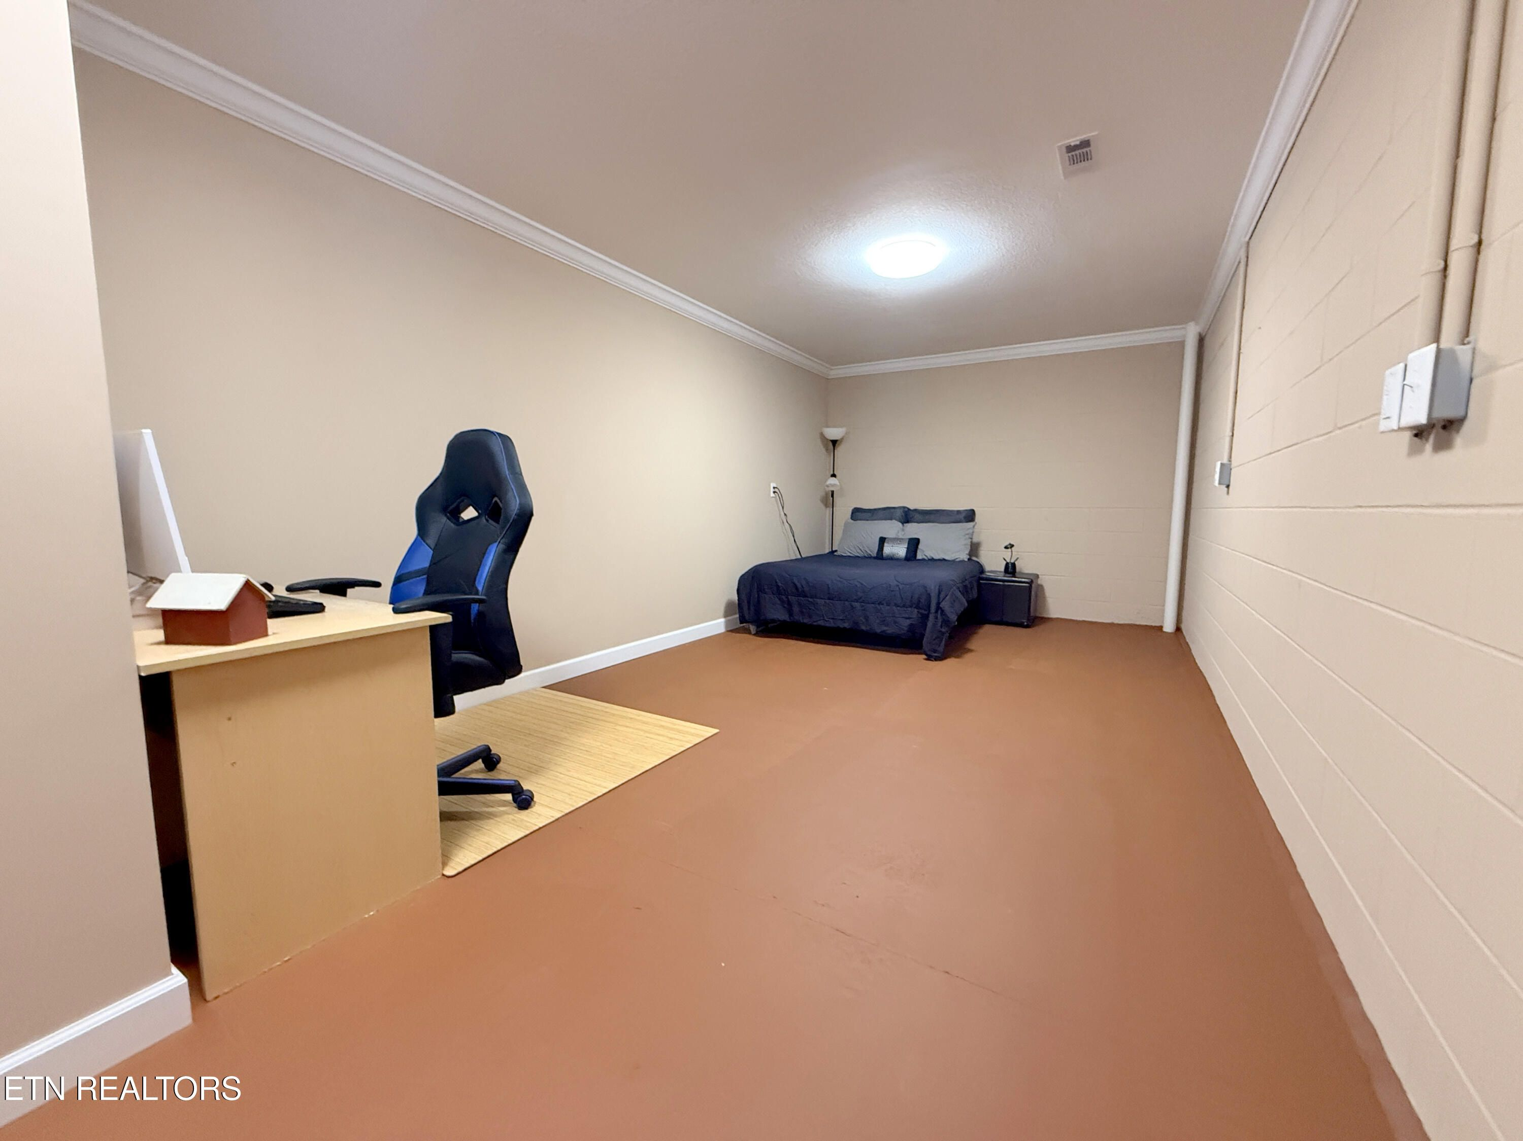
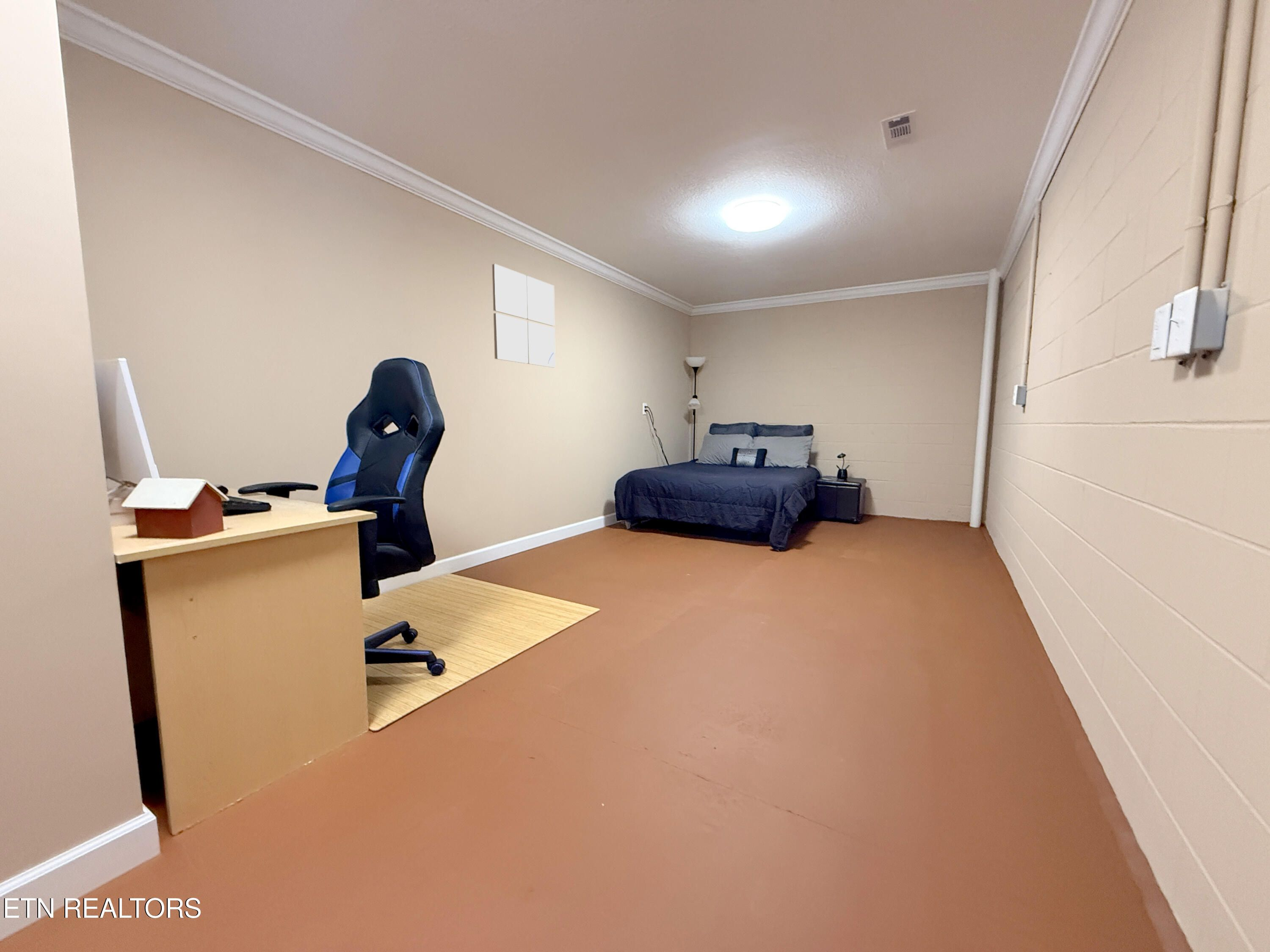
+ wall art [492,263,556,368]
